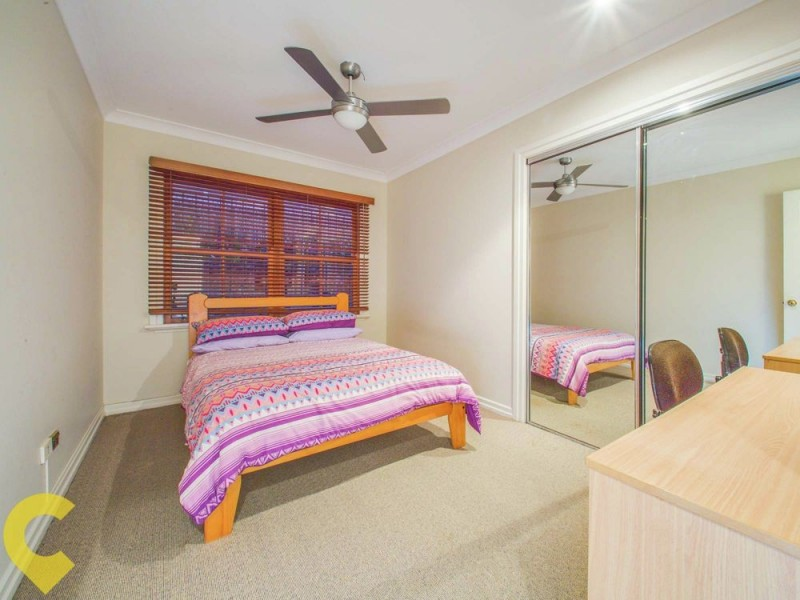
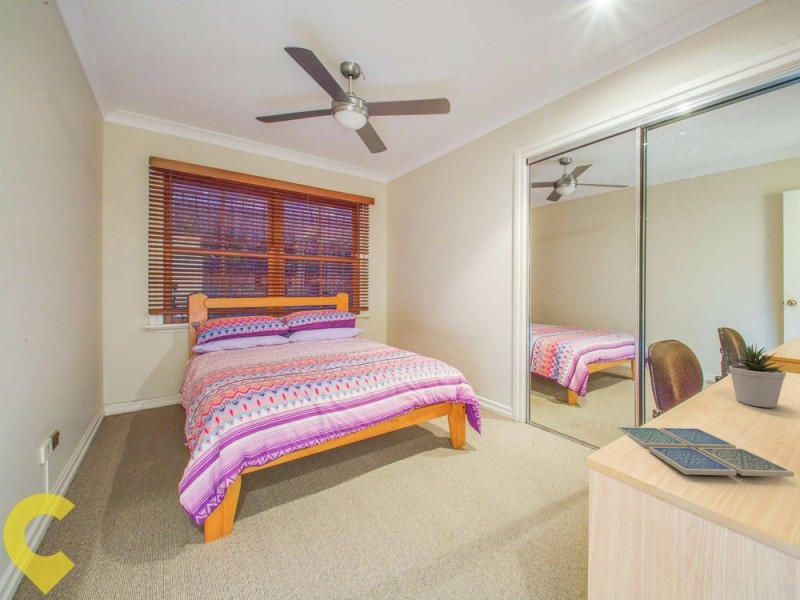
+ potted plant [728,342,787,409]
+ drink coaster [617,426,795,478]
